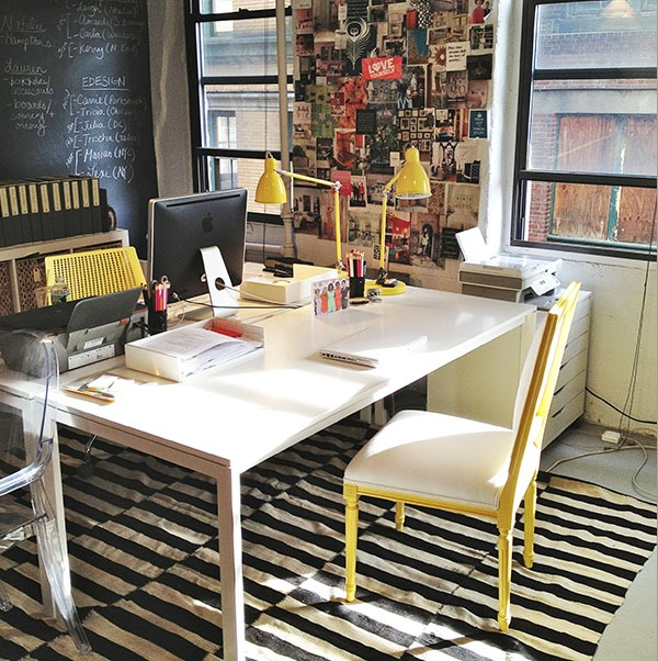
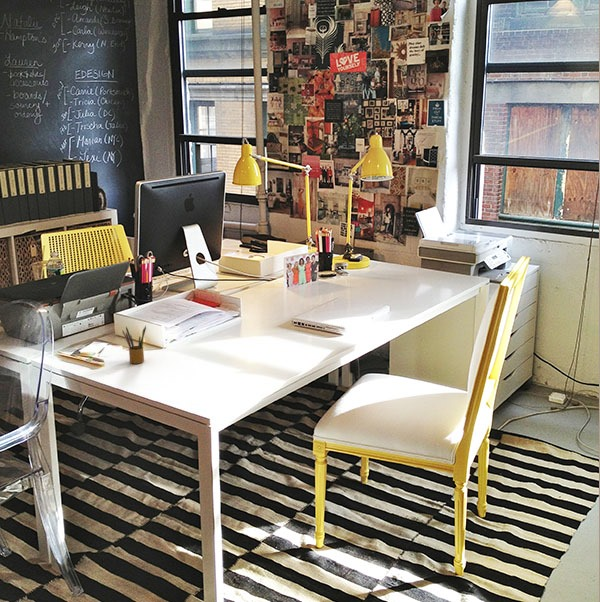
+ pencil box [121,325,147,364]
